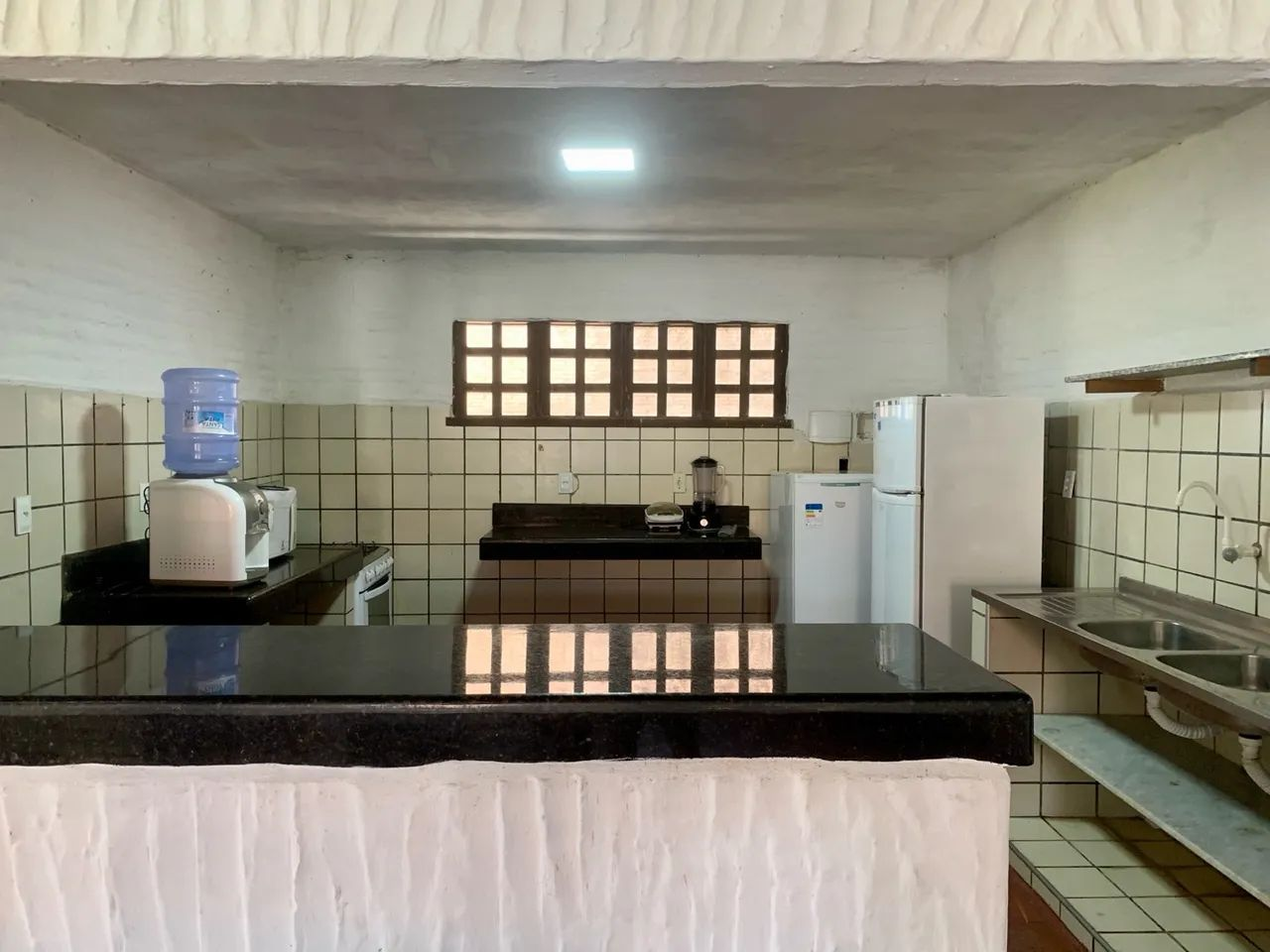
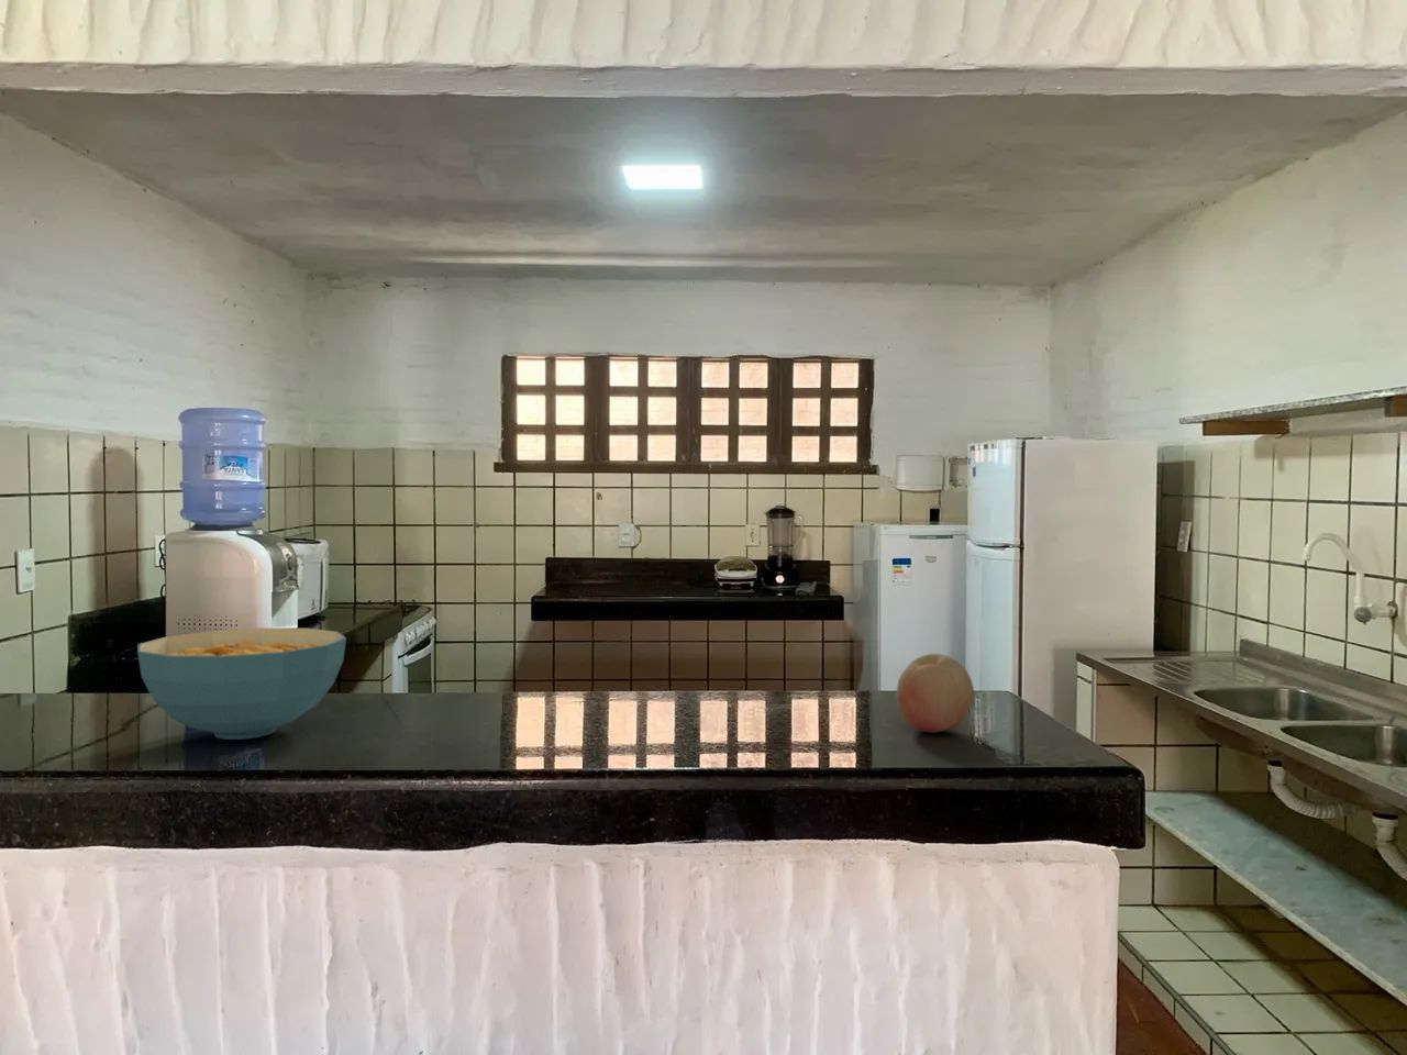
+ cereal bowl [136,626,348,740]
+ fruit [896,653,975,733]
